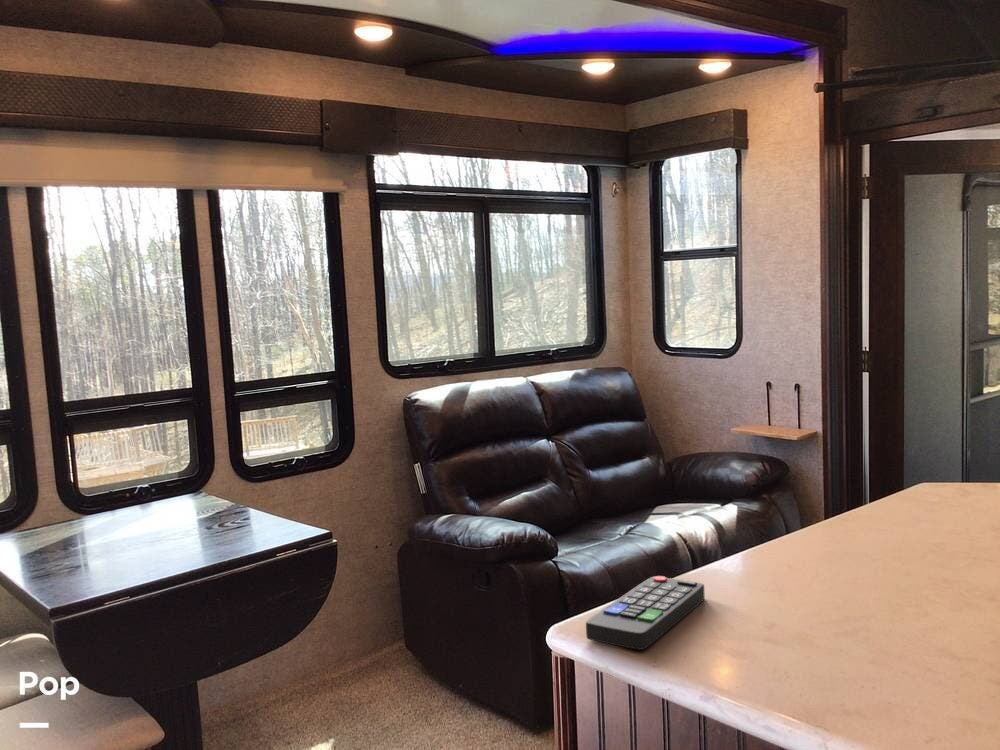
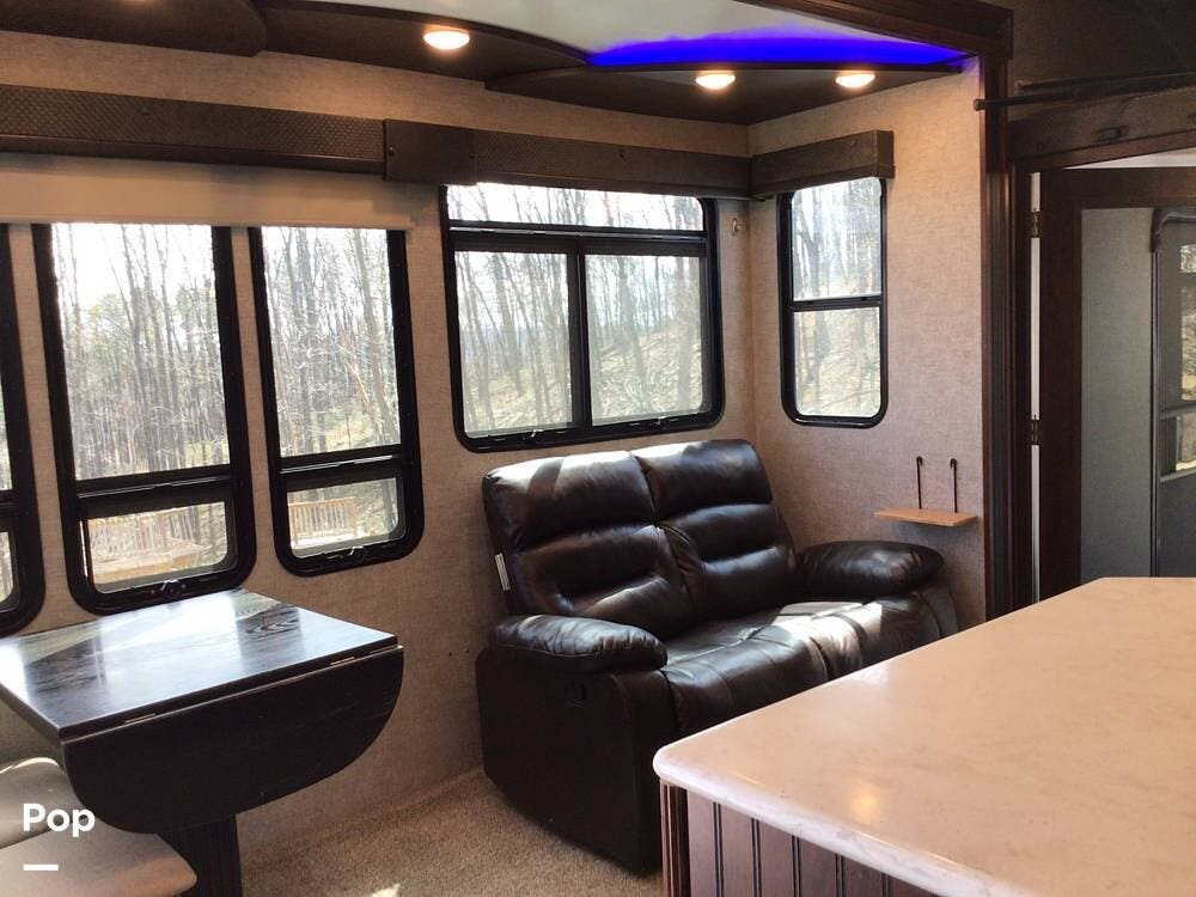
- remote control [585,575,706,651]
